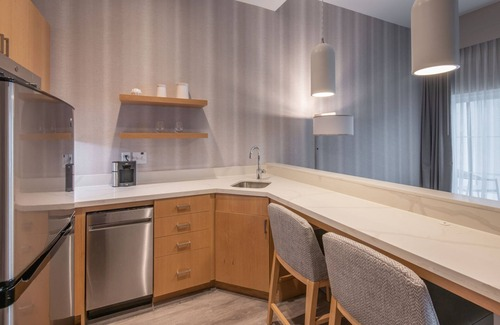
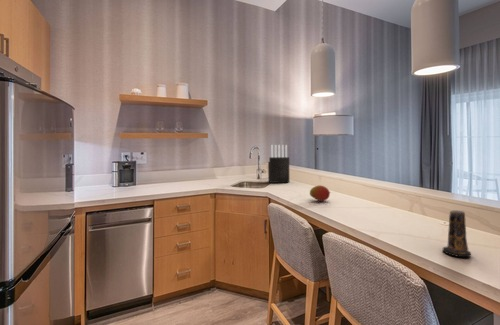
+ knife block [267,144,290,184]
+ candle [442,209,472,258]
+ fruit [309,184,331,202]
